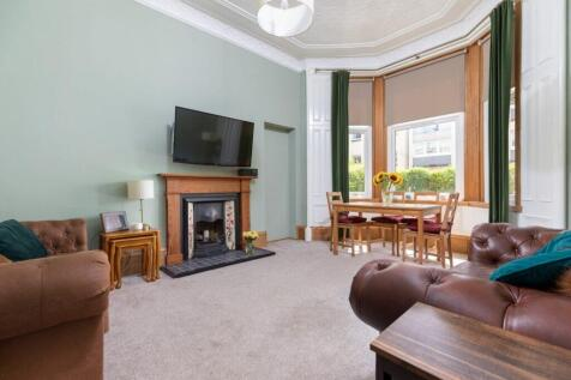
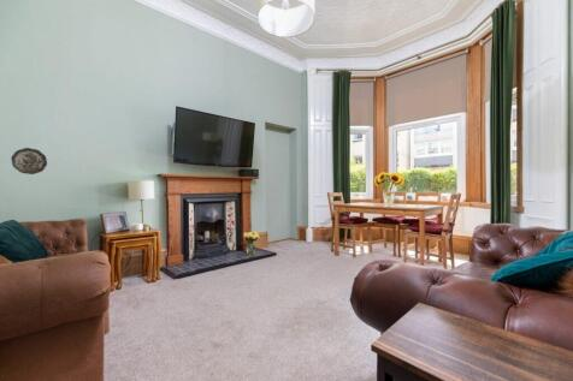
+ decorative plate [10,147,48,175]
